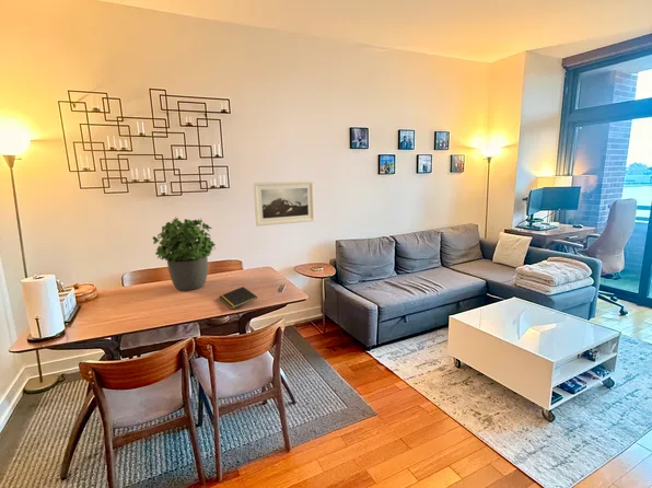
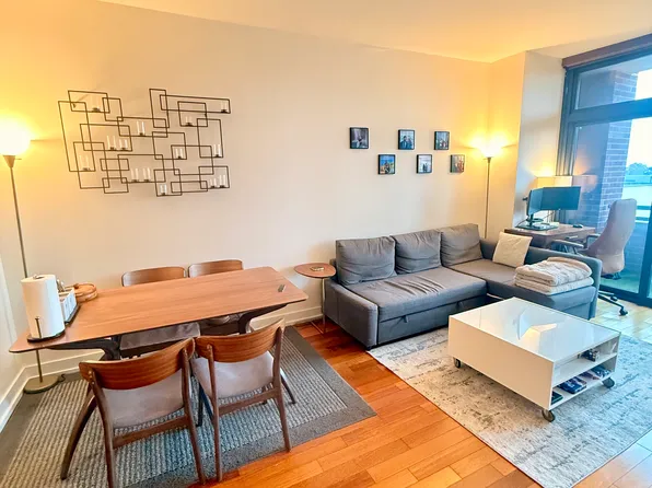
- notepad [218,286,258,311]
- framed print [253,179,316,228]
- potted plant [152,216,217,291]
